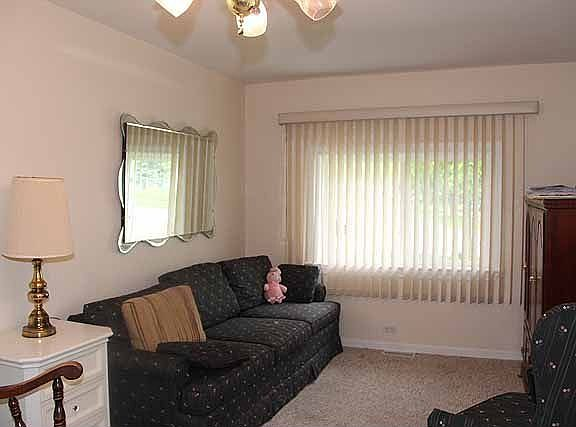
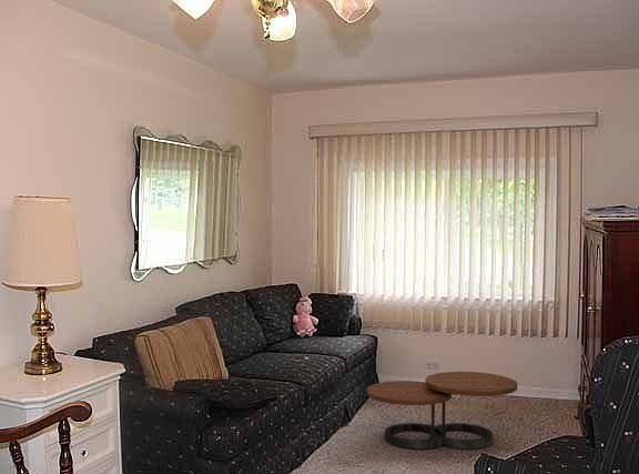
+ coffee table [365,371,518,450]
